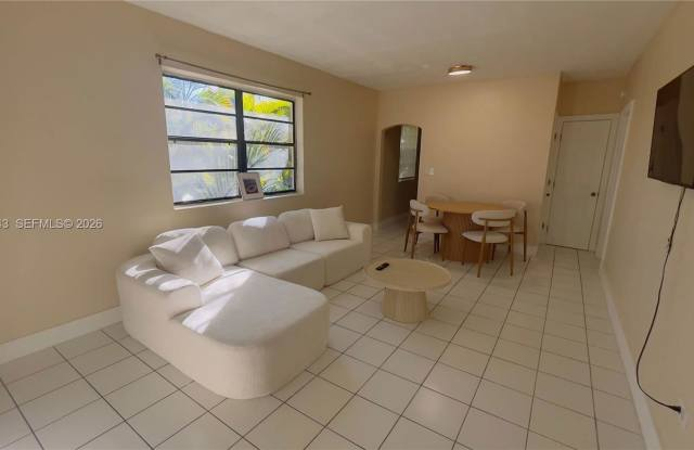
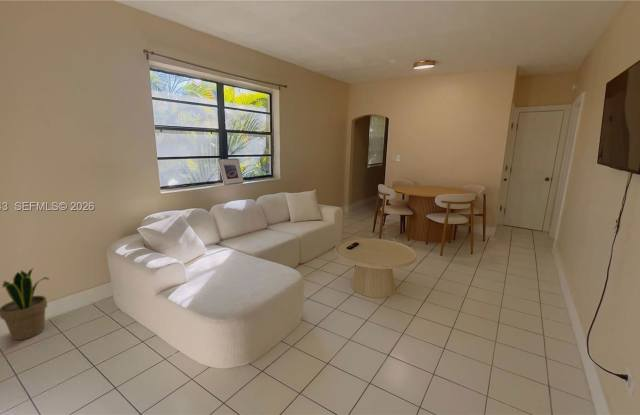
+ potted plant [0,268,51,341]
